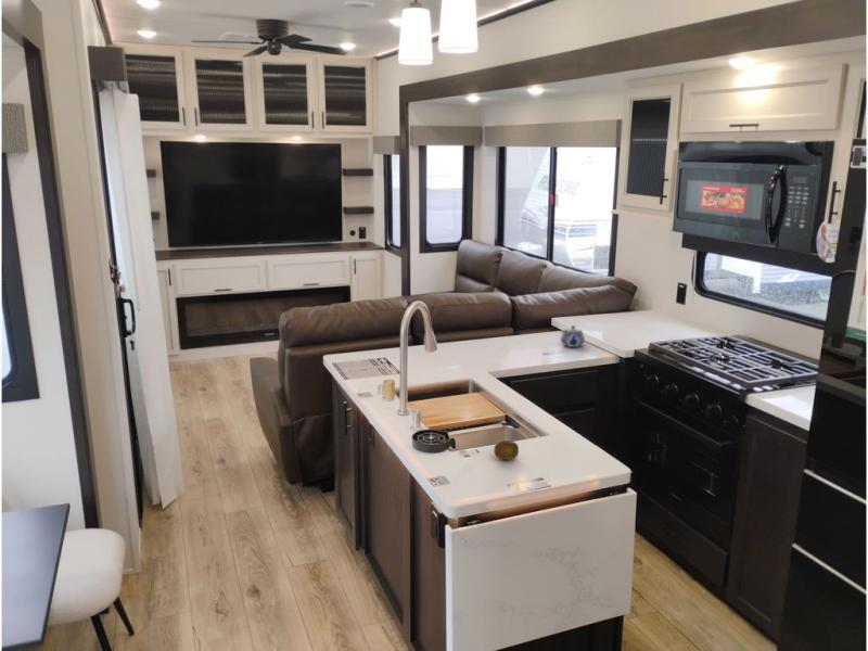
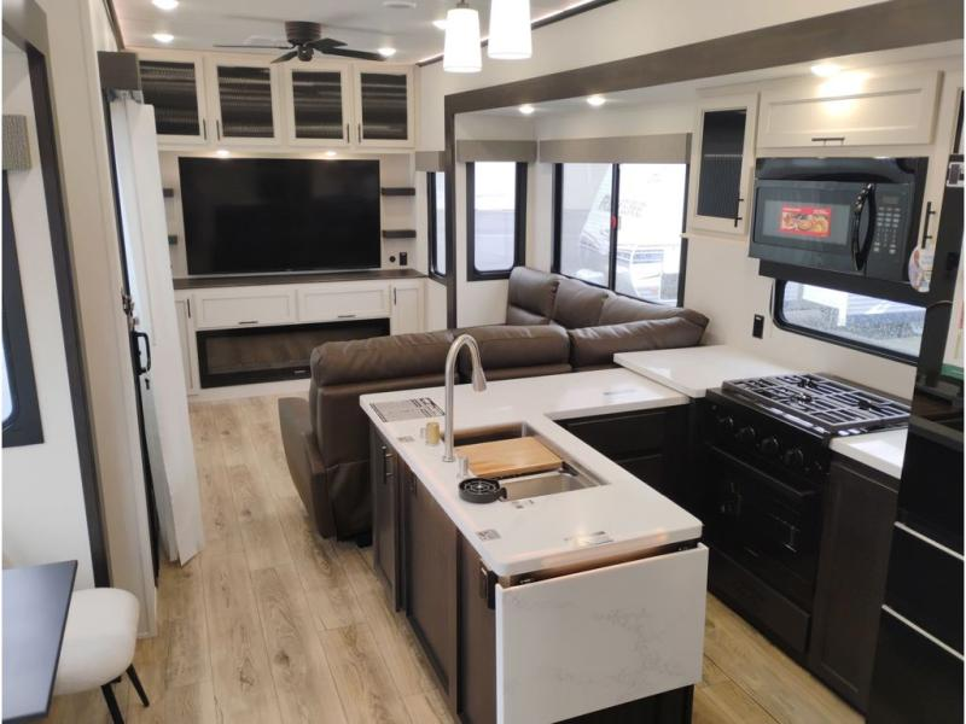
- teapot [560,324,586,348]
- fruit [493,439,520,461]
